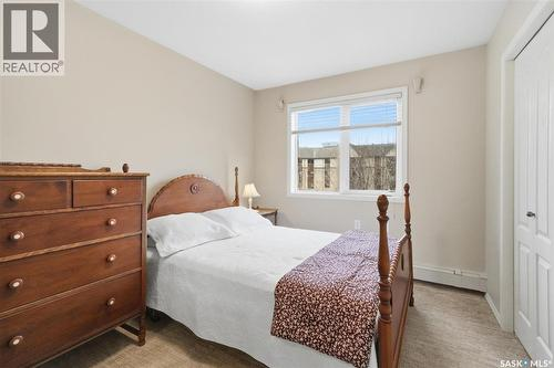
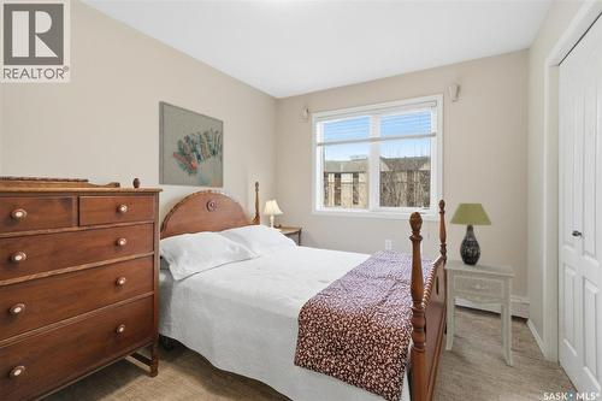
+ wall art [158,100,224,189]
+ nightstand [443,259,517,367]
+ table lamp [448,202,494,266]
